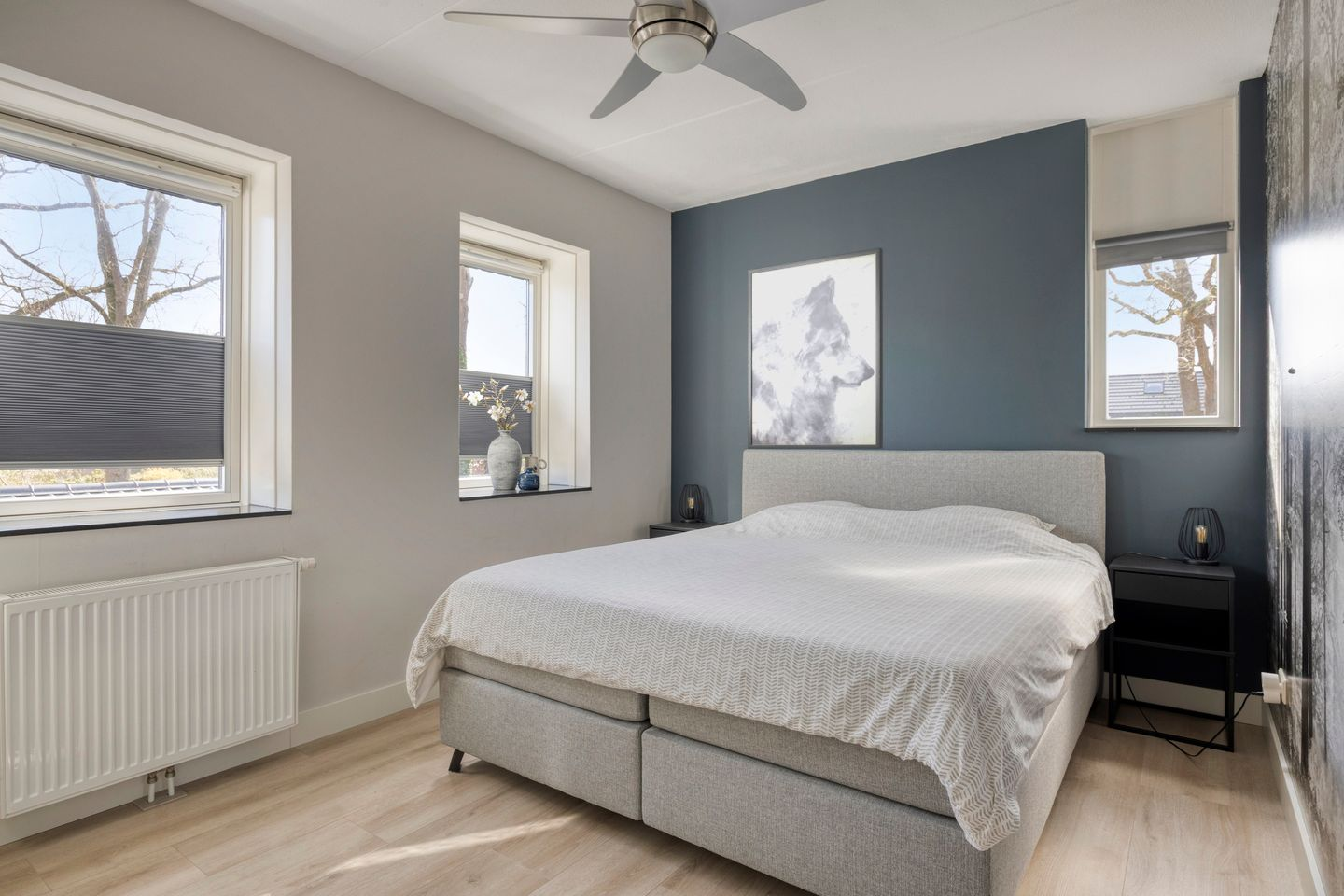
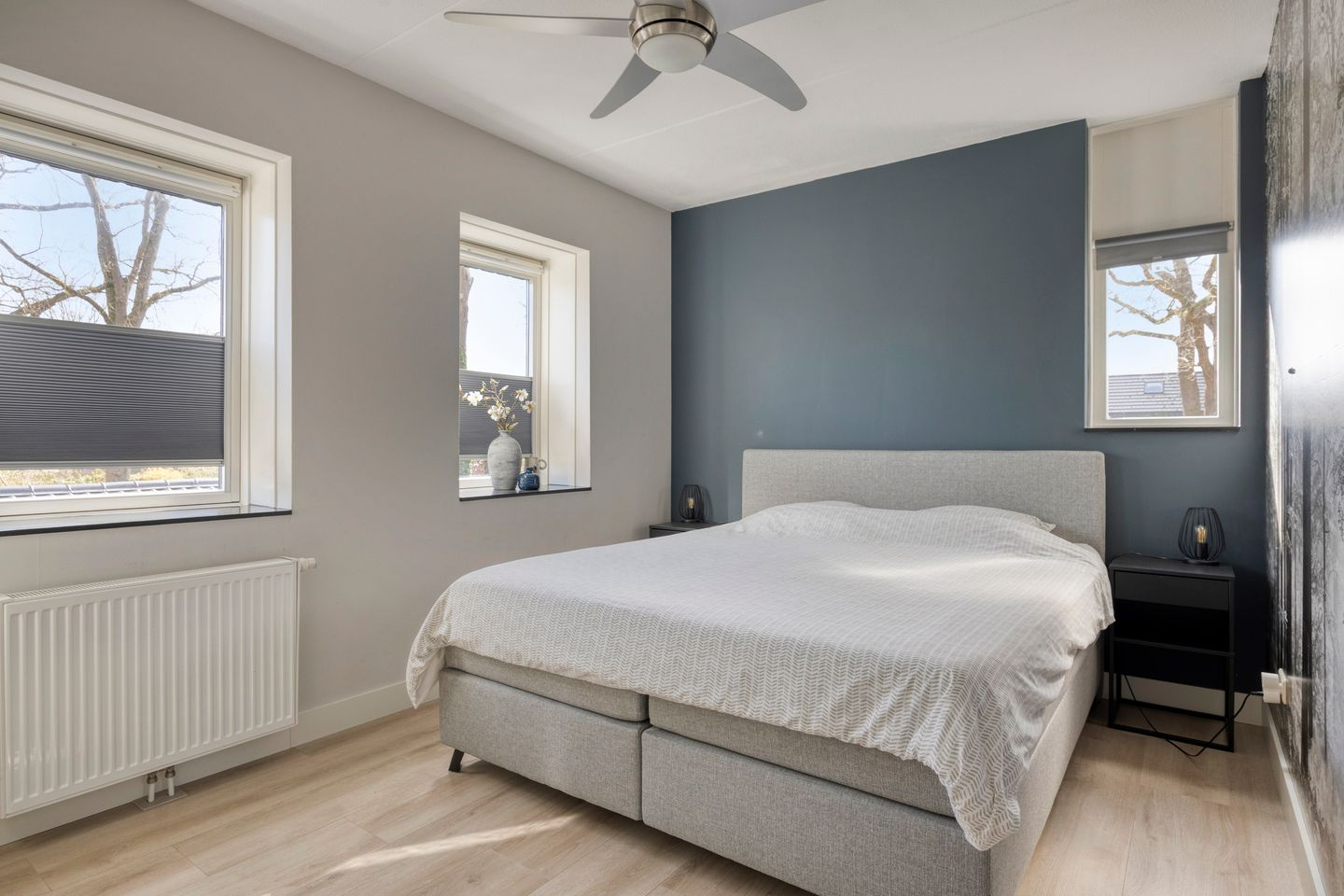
- wall art [747,247,884,450]
